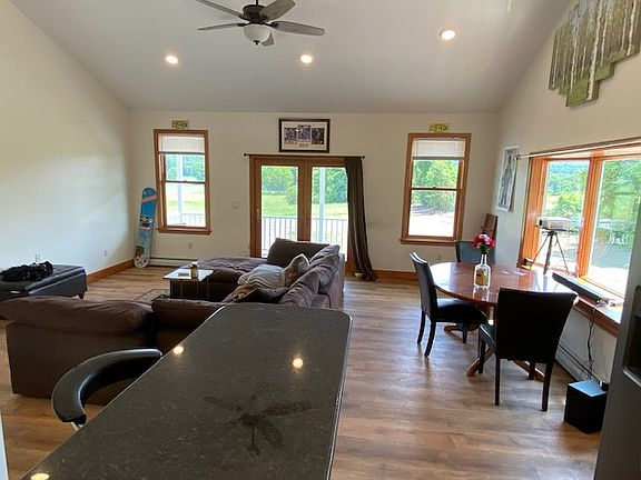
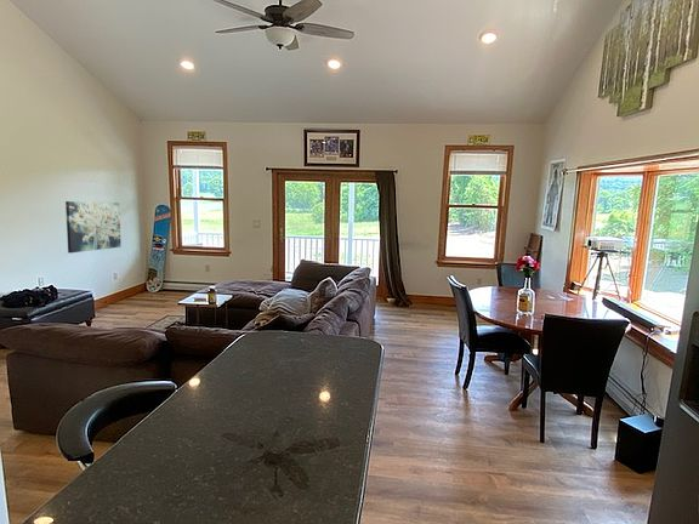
+ wall art [64,200,123,255]
